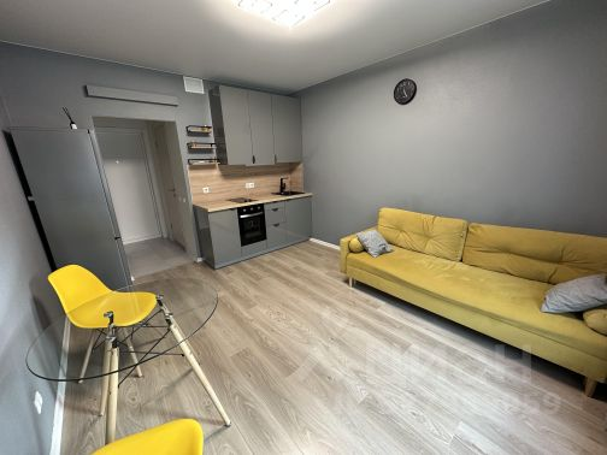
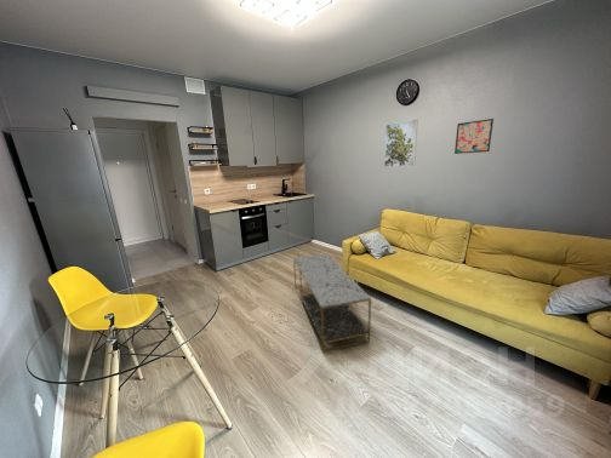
+ wall art [453,118,495,155]
+ coffee table [292,253,372,354]
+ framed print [383,118,419,167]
